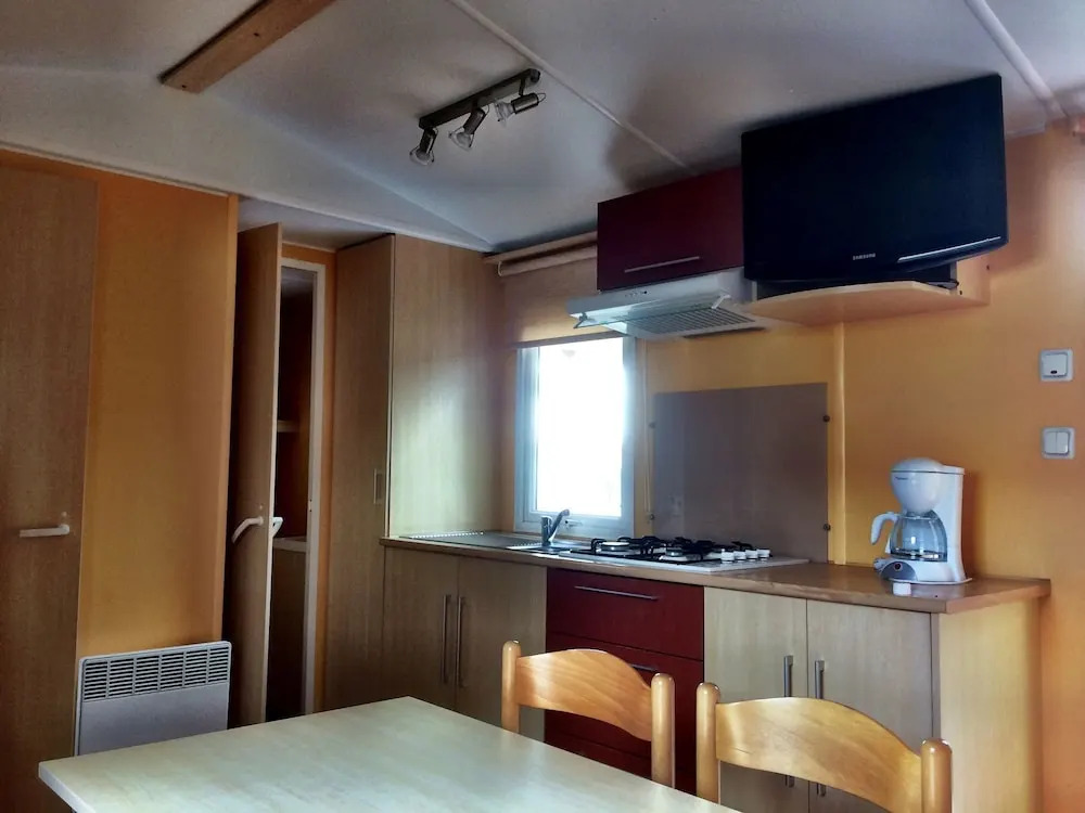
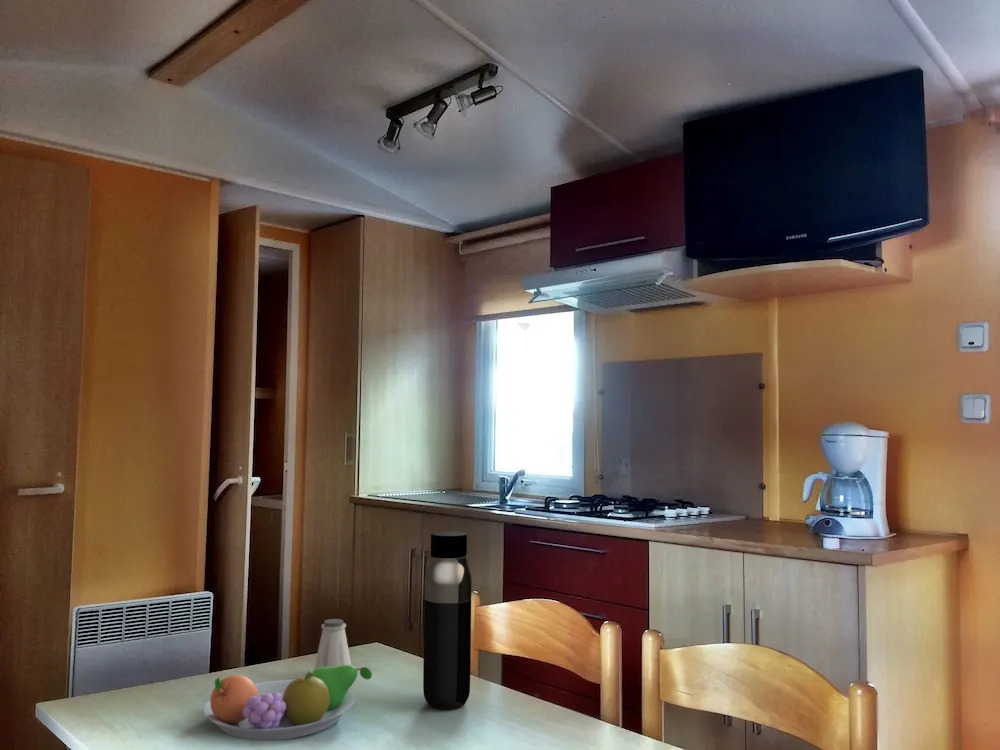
+ water bottle [422,530,473,710]
+ saltshaker [313,618,352,671]
+ fruit bowl [202,664,373,741]
